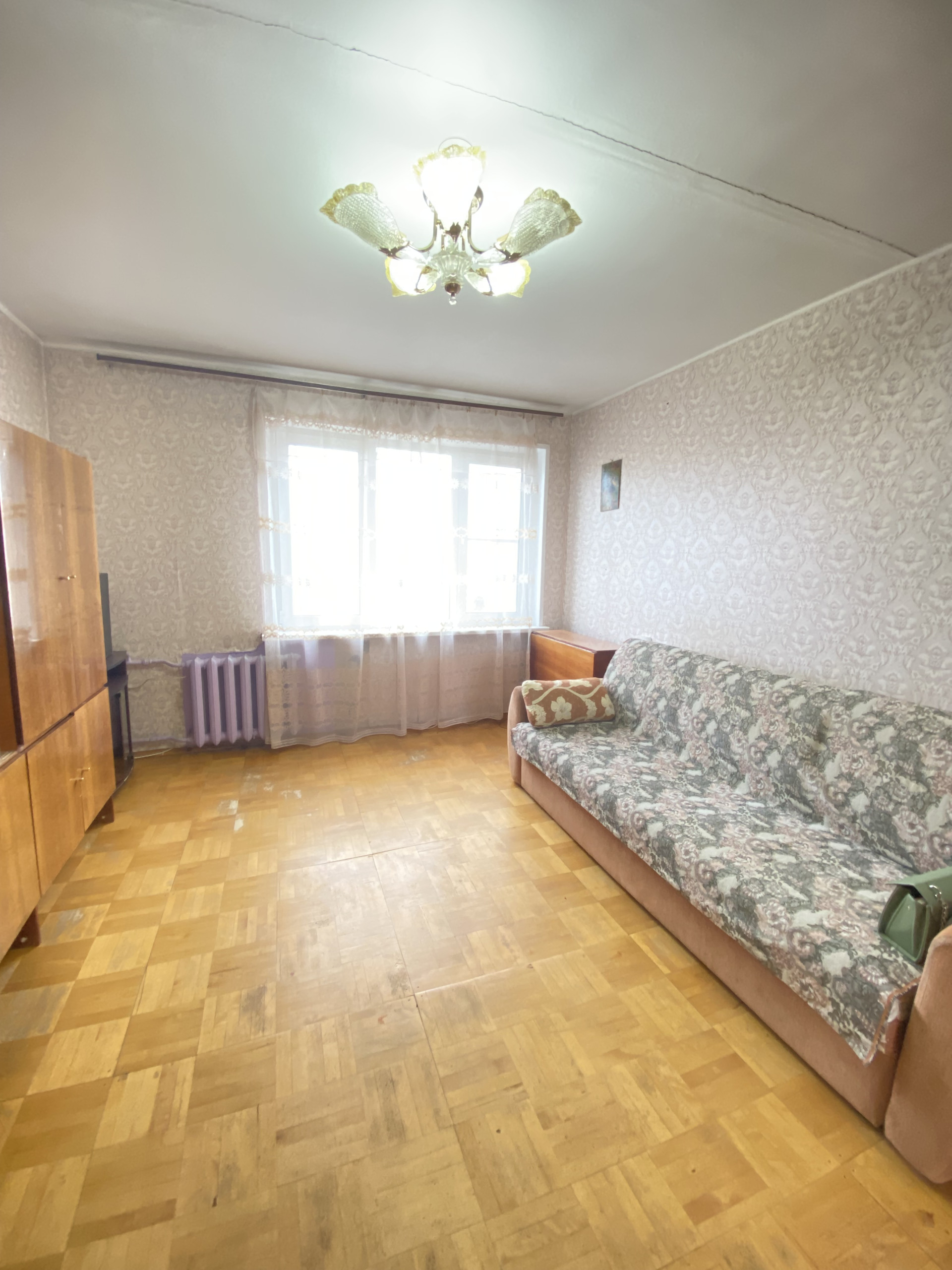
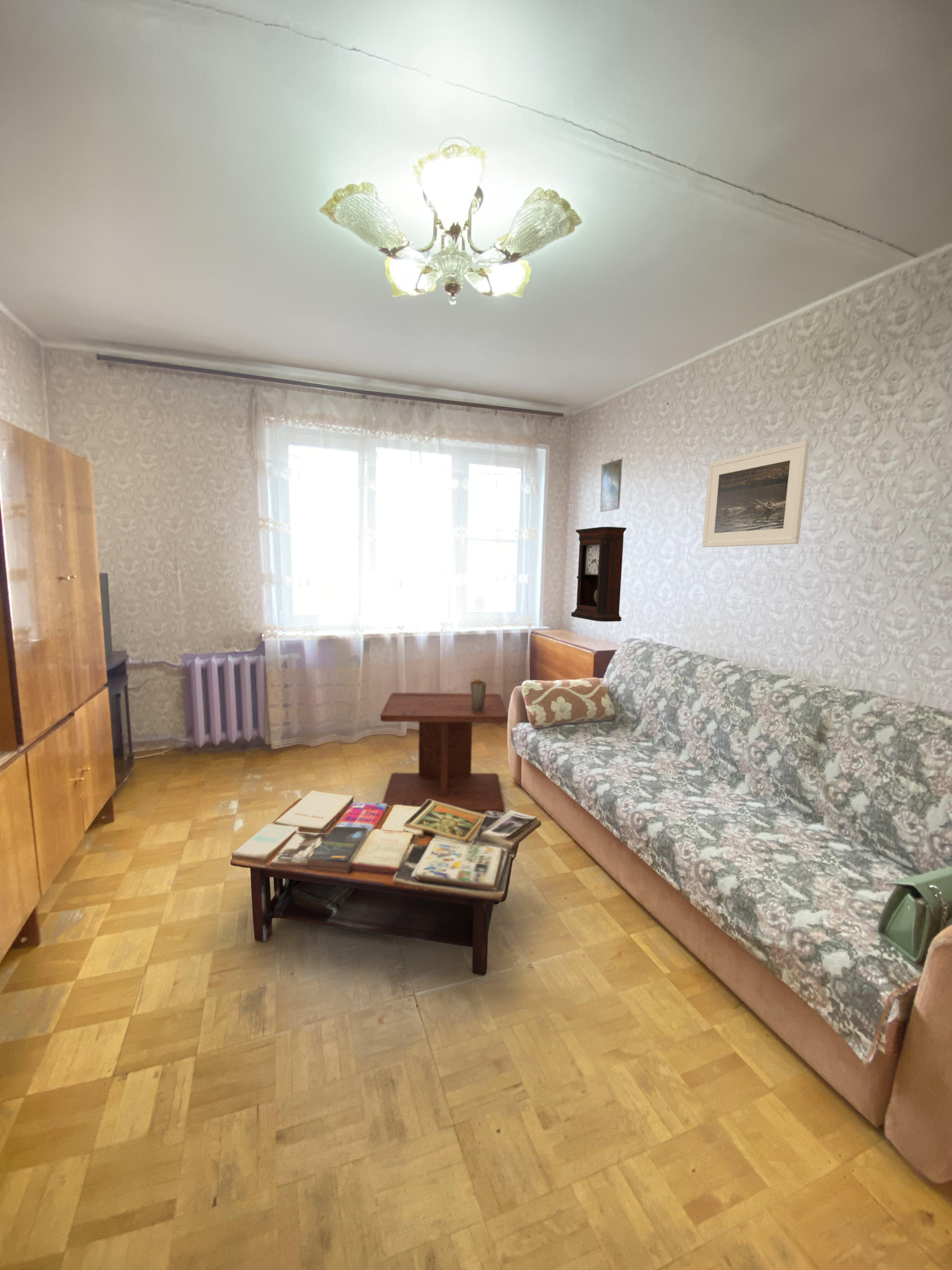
+ side table [380,692,508,815]
+ pendulum clock [571,526,627,622]
+ mug [470,678,487,713]
+ coffee table [230,790,541,976]
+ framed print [702,440,810,548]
